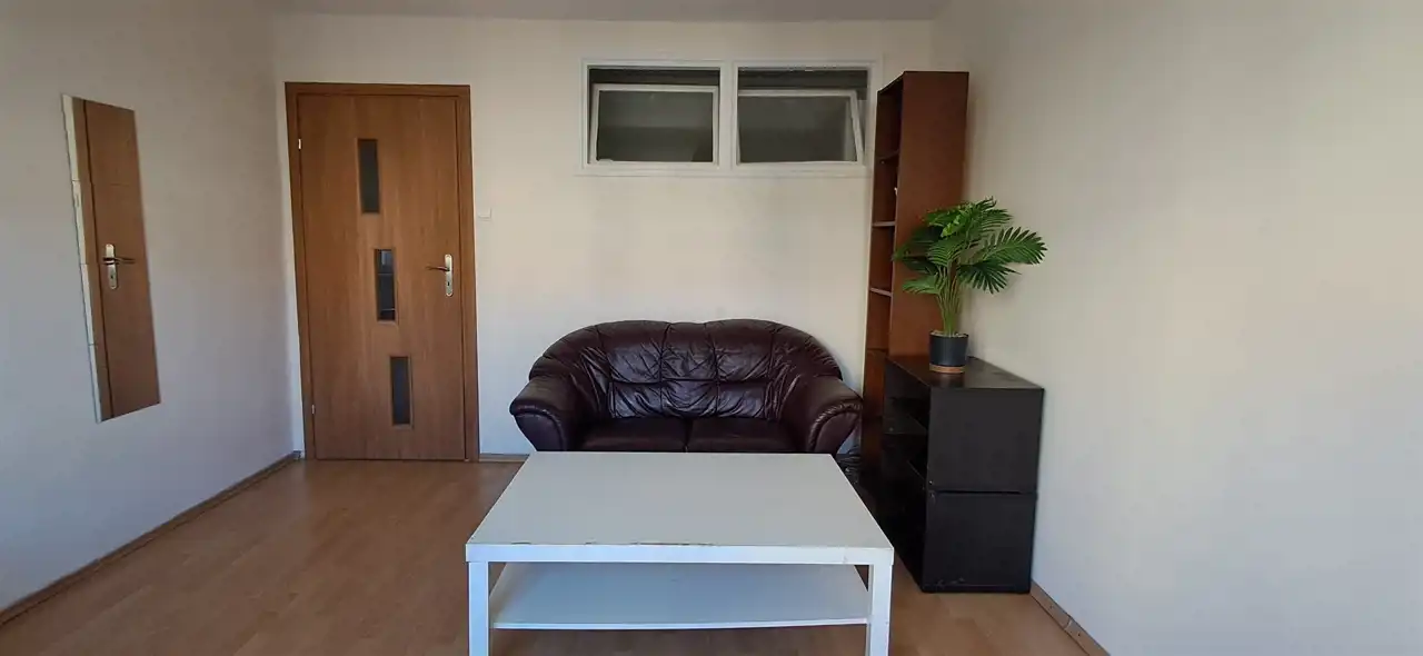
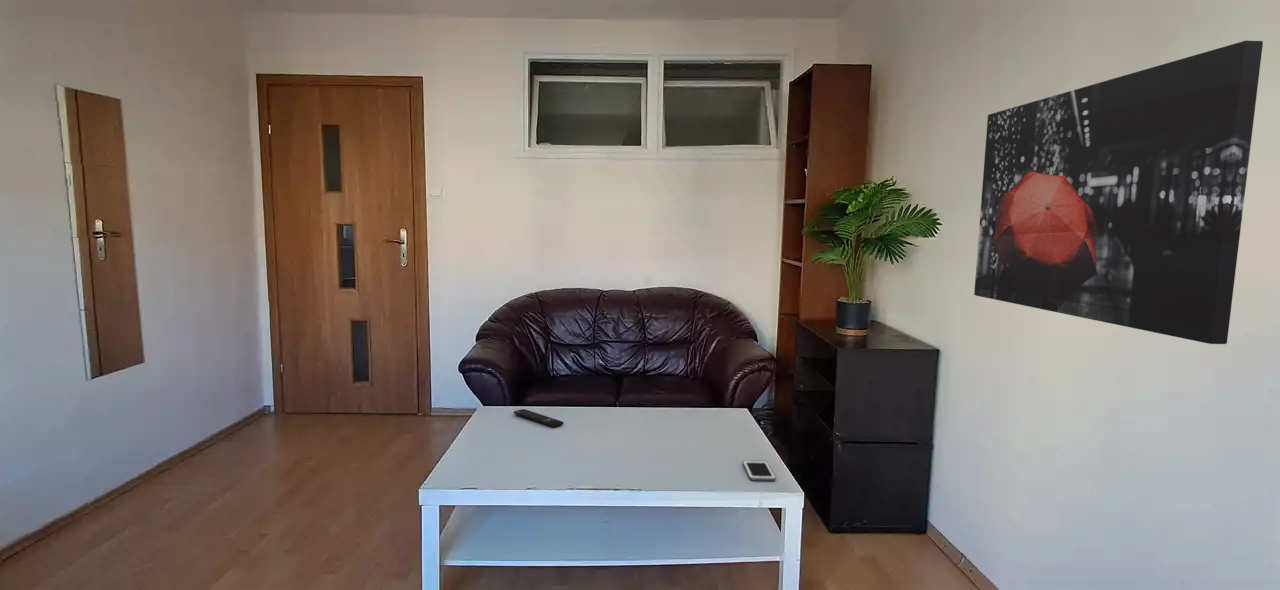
+ wall art [973,39,1264,345]
+ cell phone [742,459,777,482]
+ remote control [513,408,564,428]
